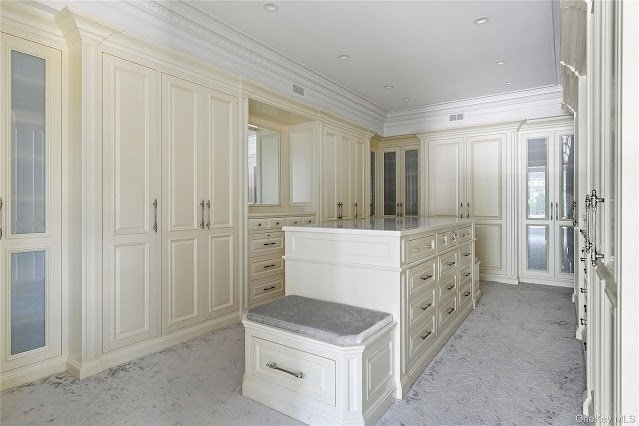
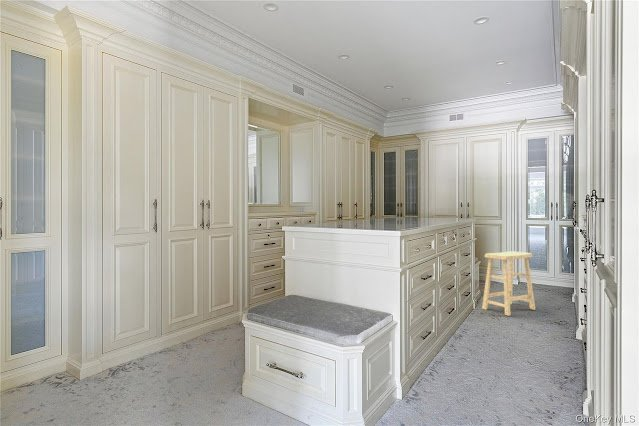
+ stool [481,250,536,317]
